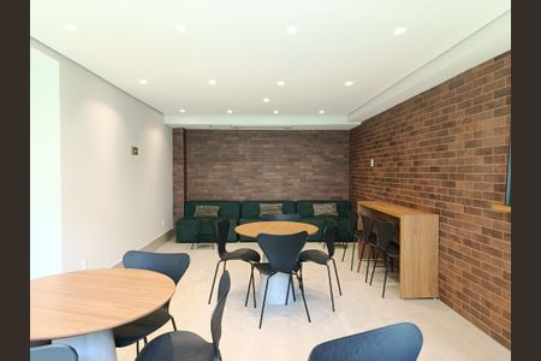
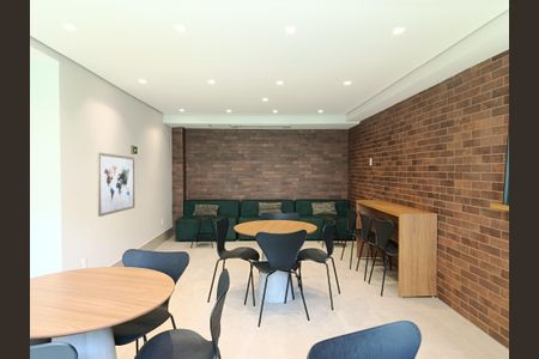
+ wall art [97,152,135,218]
